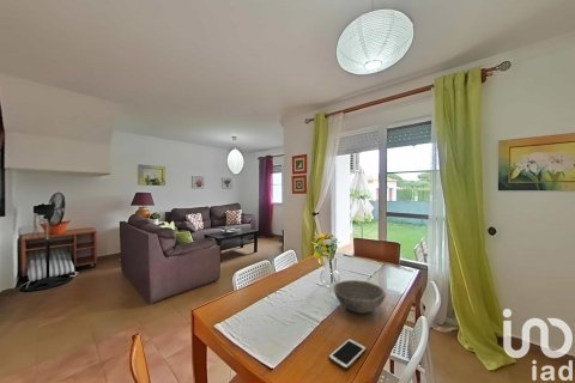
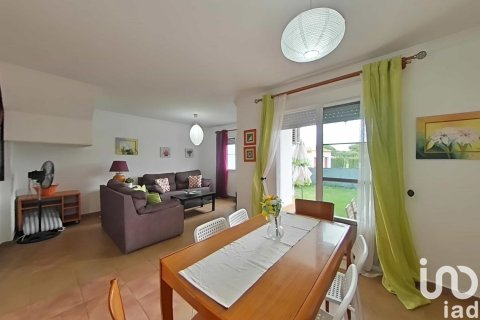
- bowl [333,279,387,315]
- cell phone [327,338,368,371]
